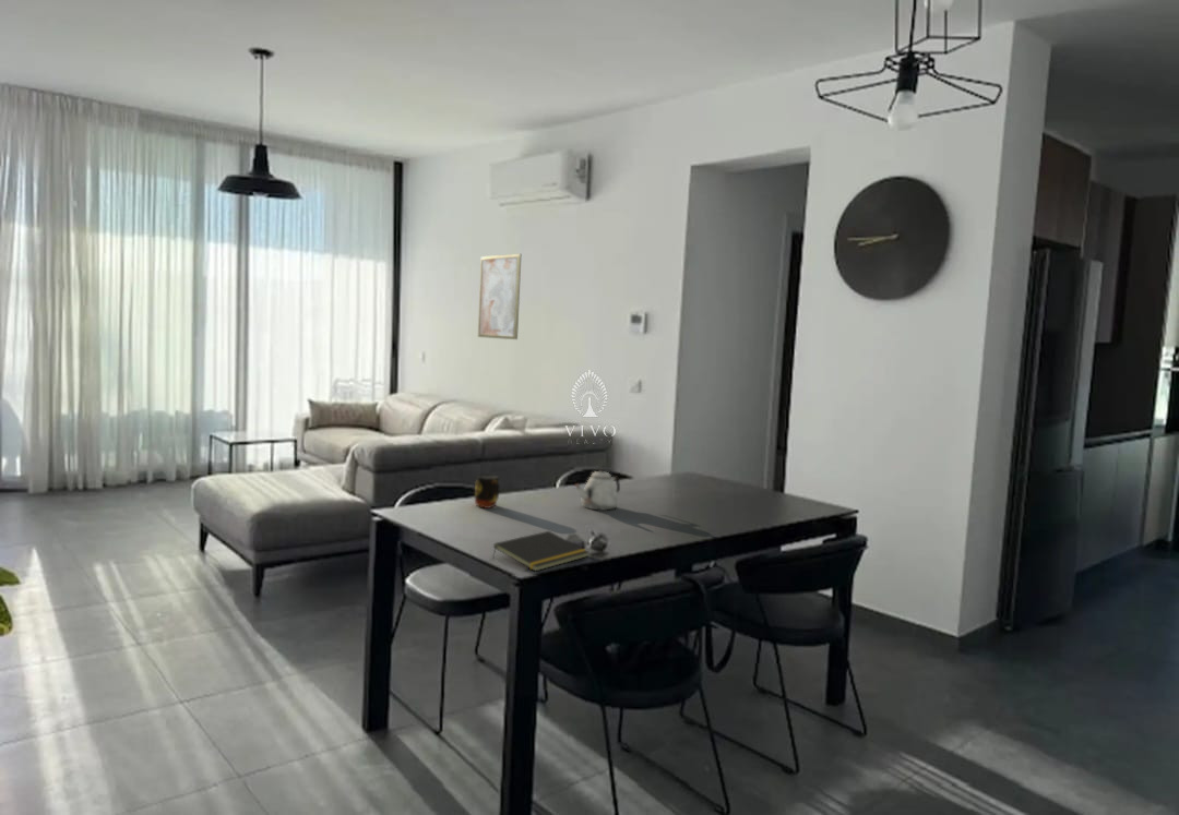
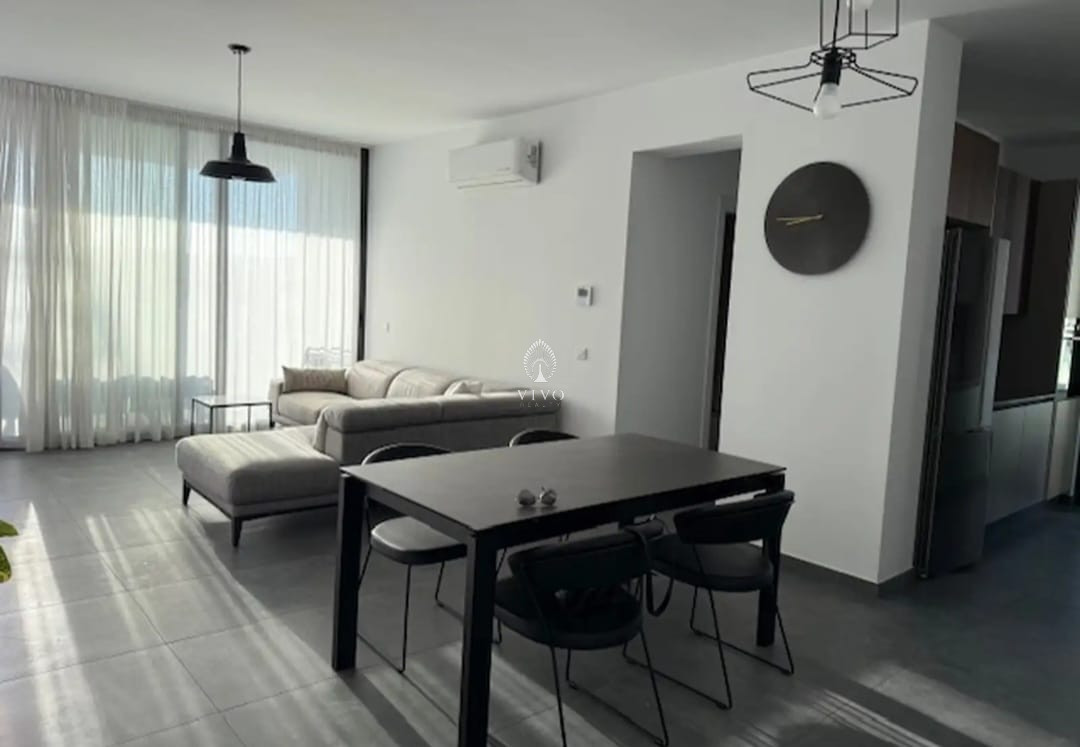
- wall art [477,253,522,340]
- notepad [491,530,591,573]
- mug [474,472,500,510]
- teapot [574,468,621,512]
